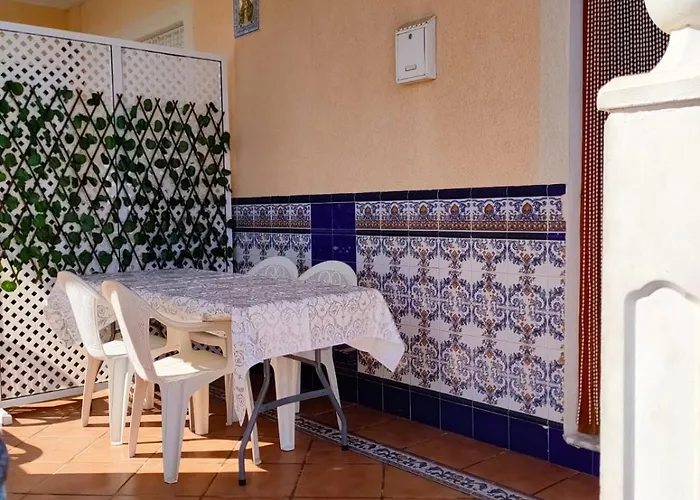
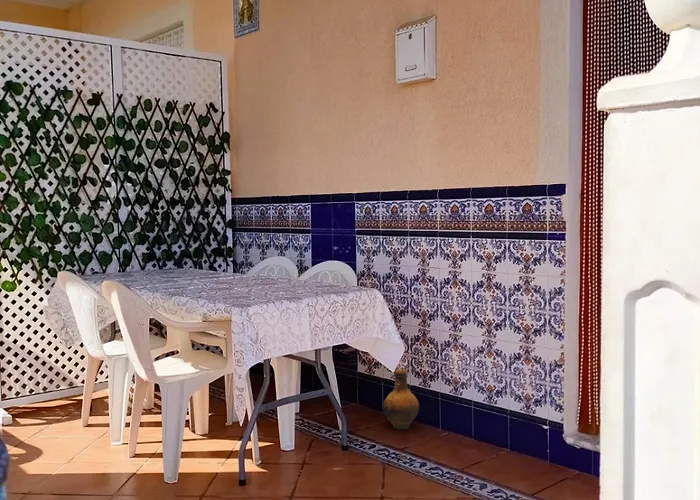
+ ceramic jug [382,368,420,431]
